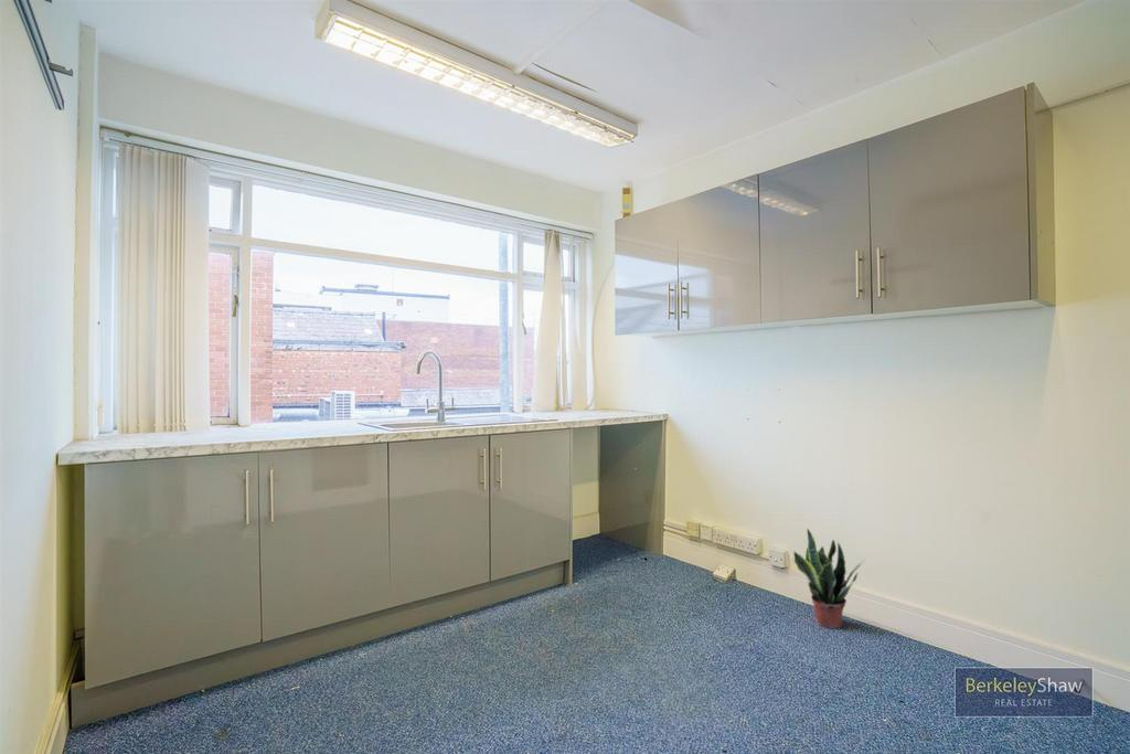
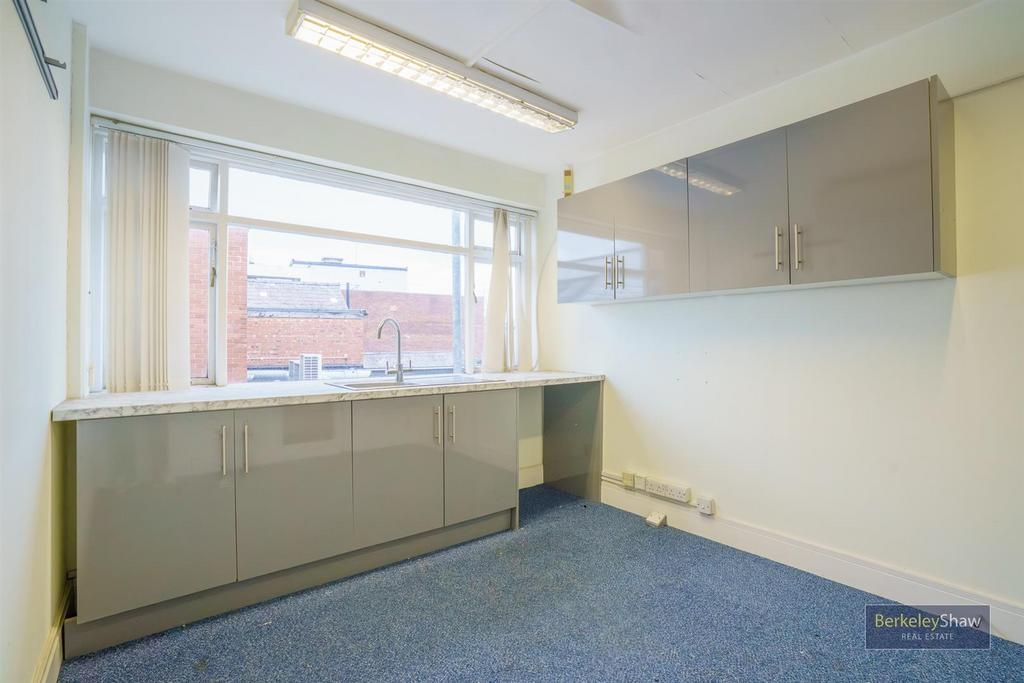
- potted plant [792,528,866,629]
